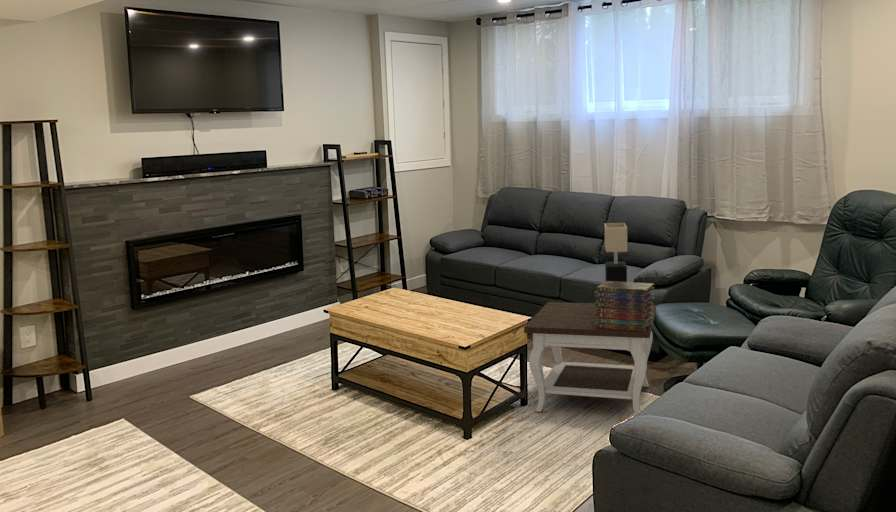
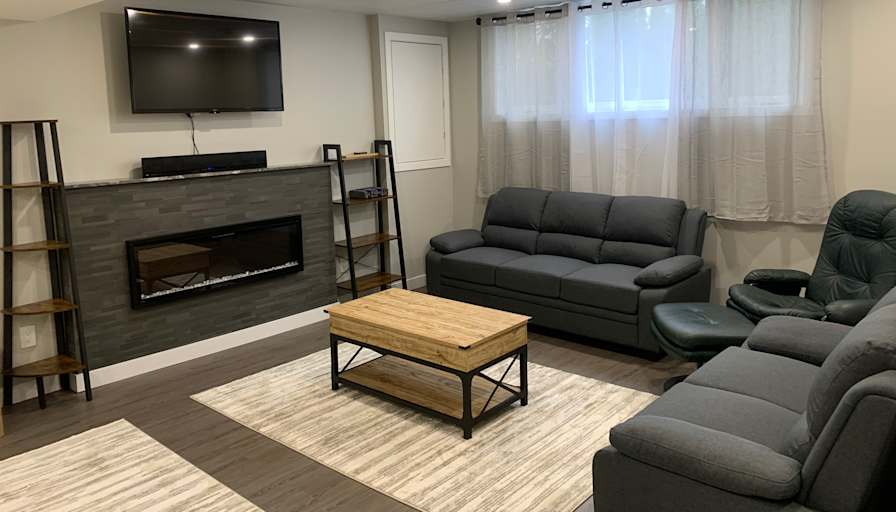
- side table [523,301,657,415]
- book stack [594,281,656,331]
- table lamp [603,222,628,282]
